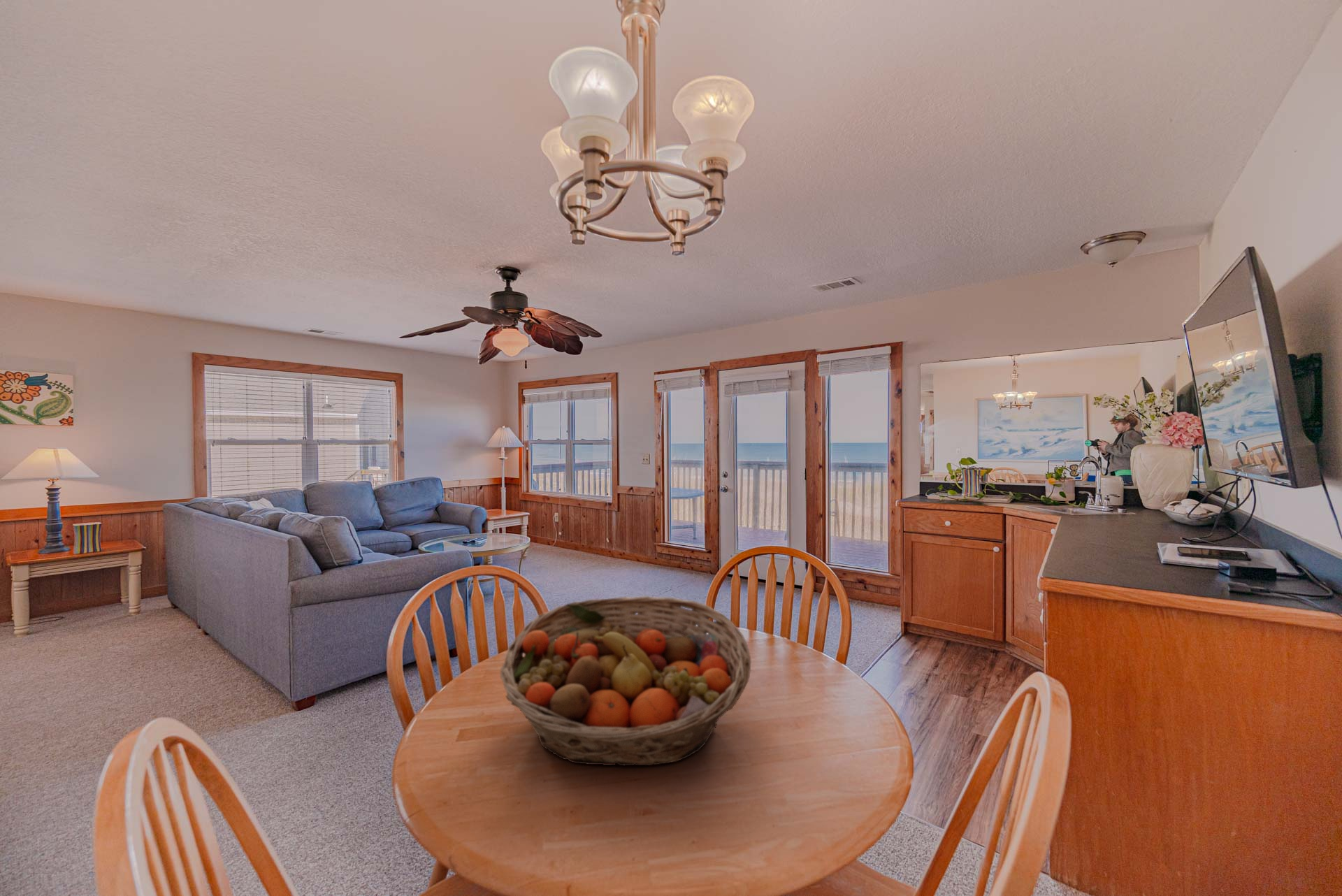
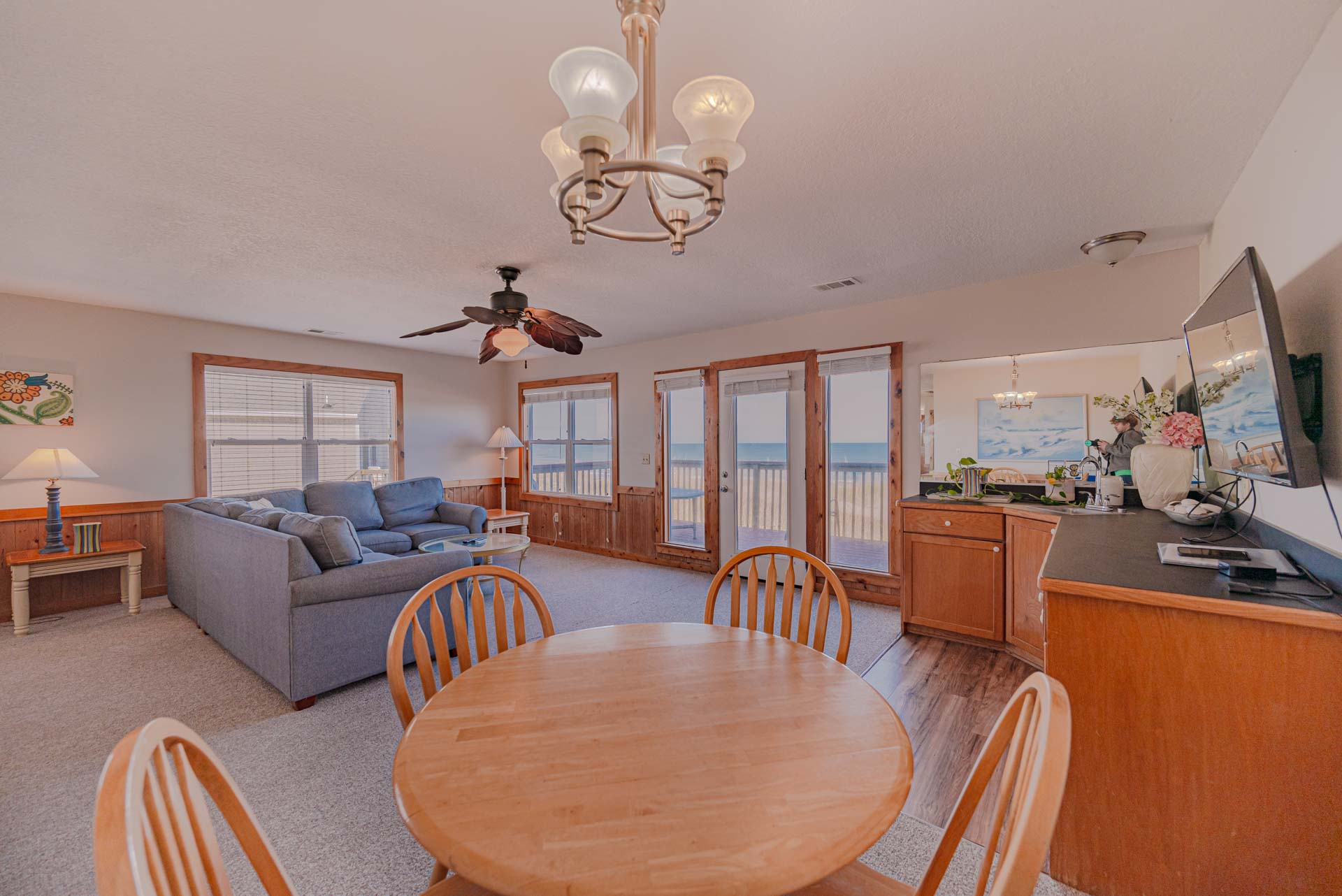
- fruit basket [500,595,751,766]
